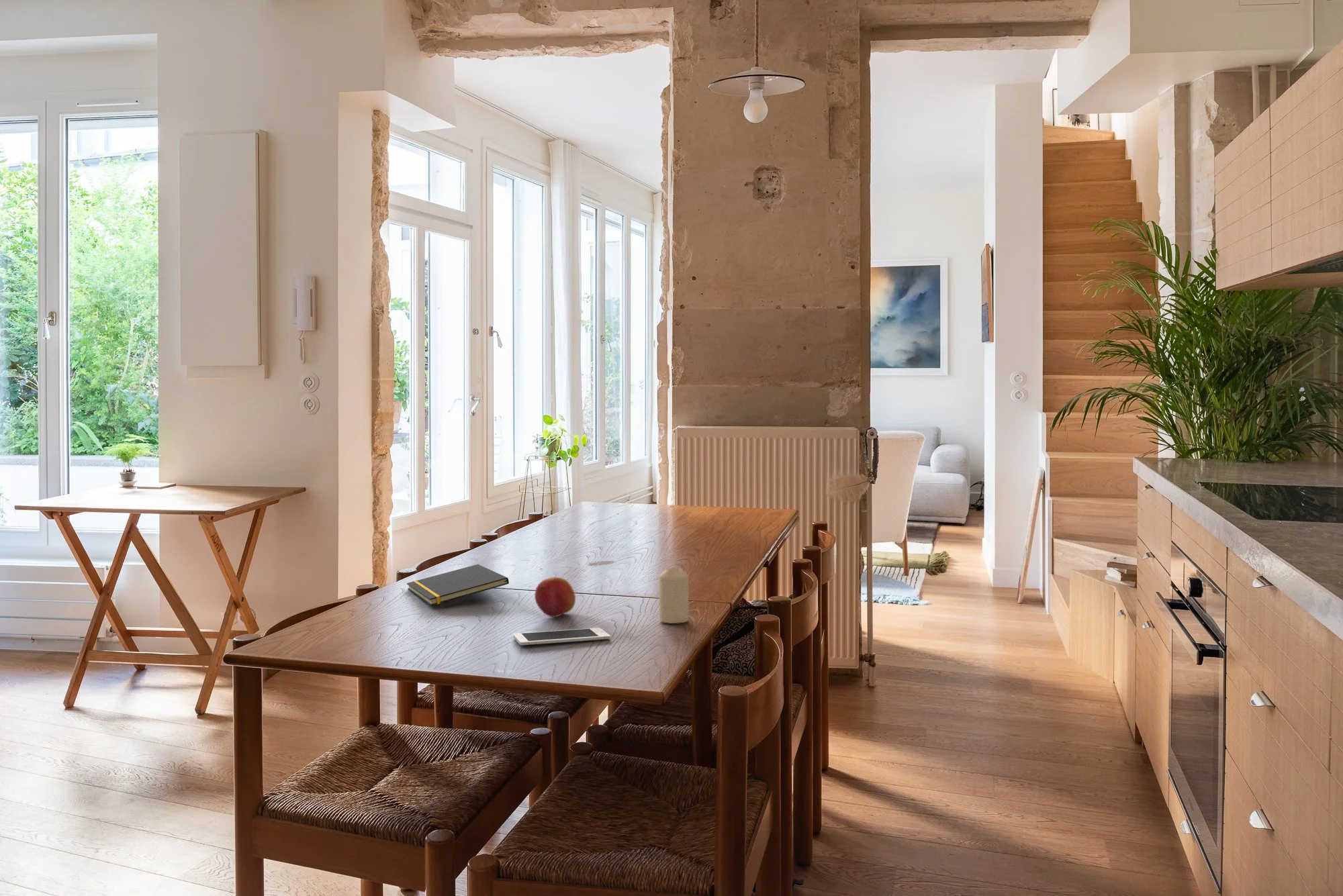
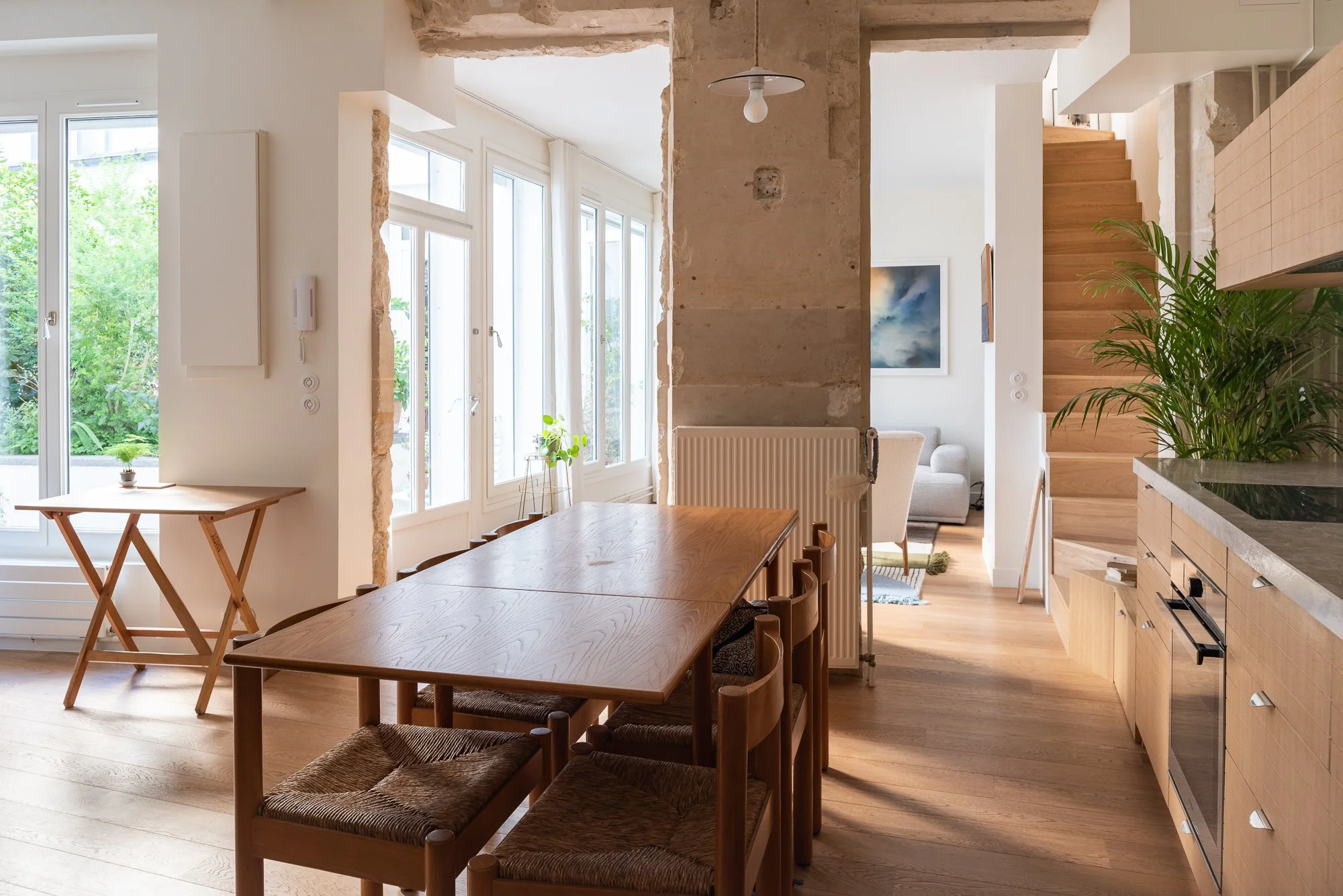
- candle [659,567,689,624]
- notepad [406,564,510,606]
- cell phone [513,628,611,646]
- fruit [534,576,576,617]
